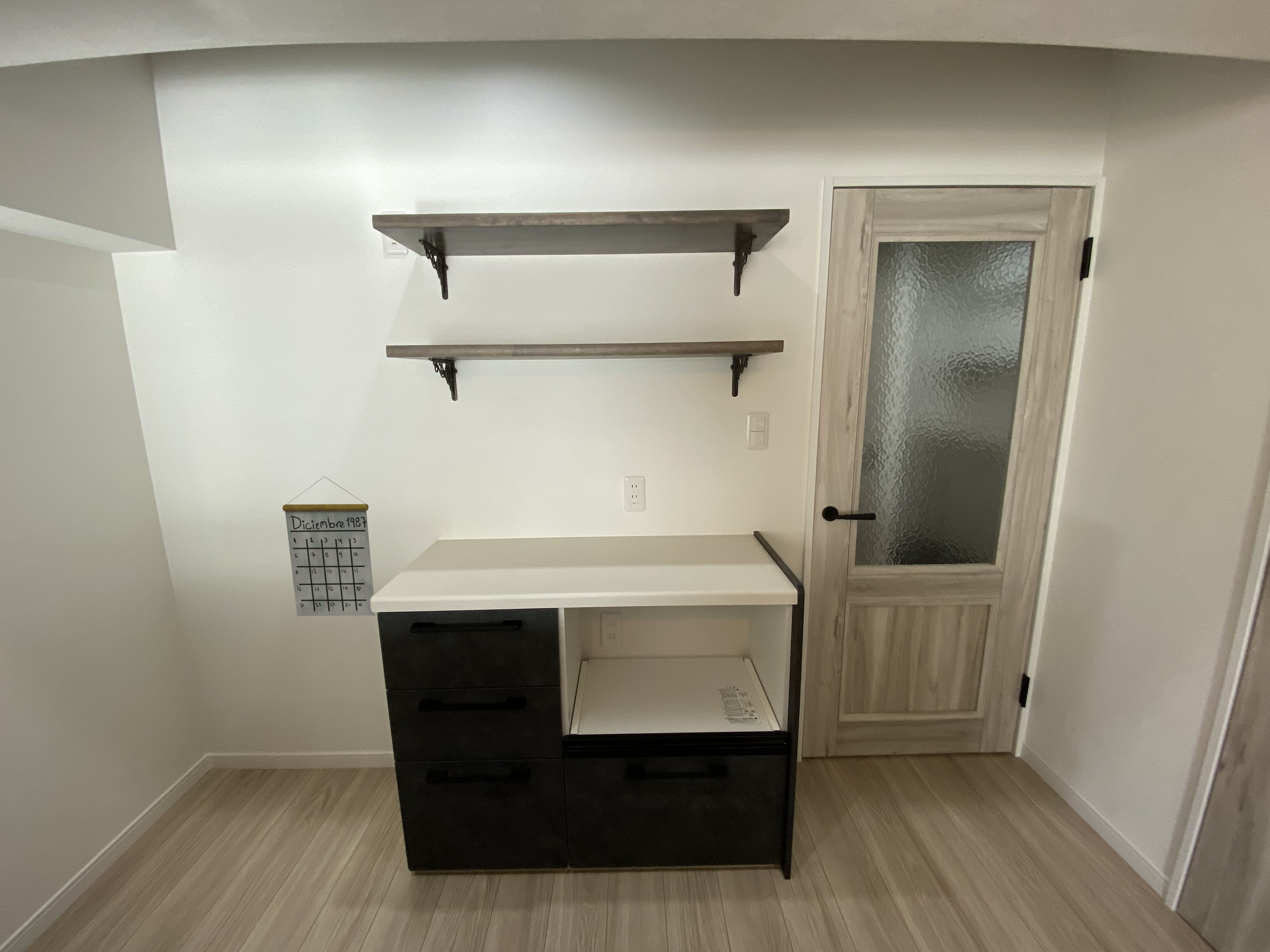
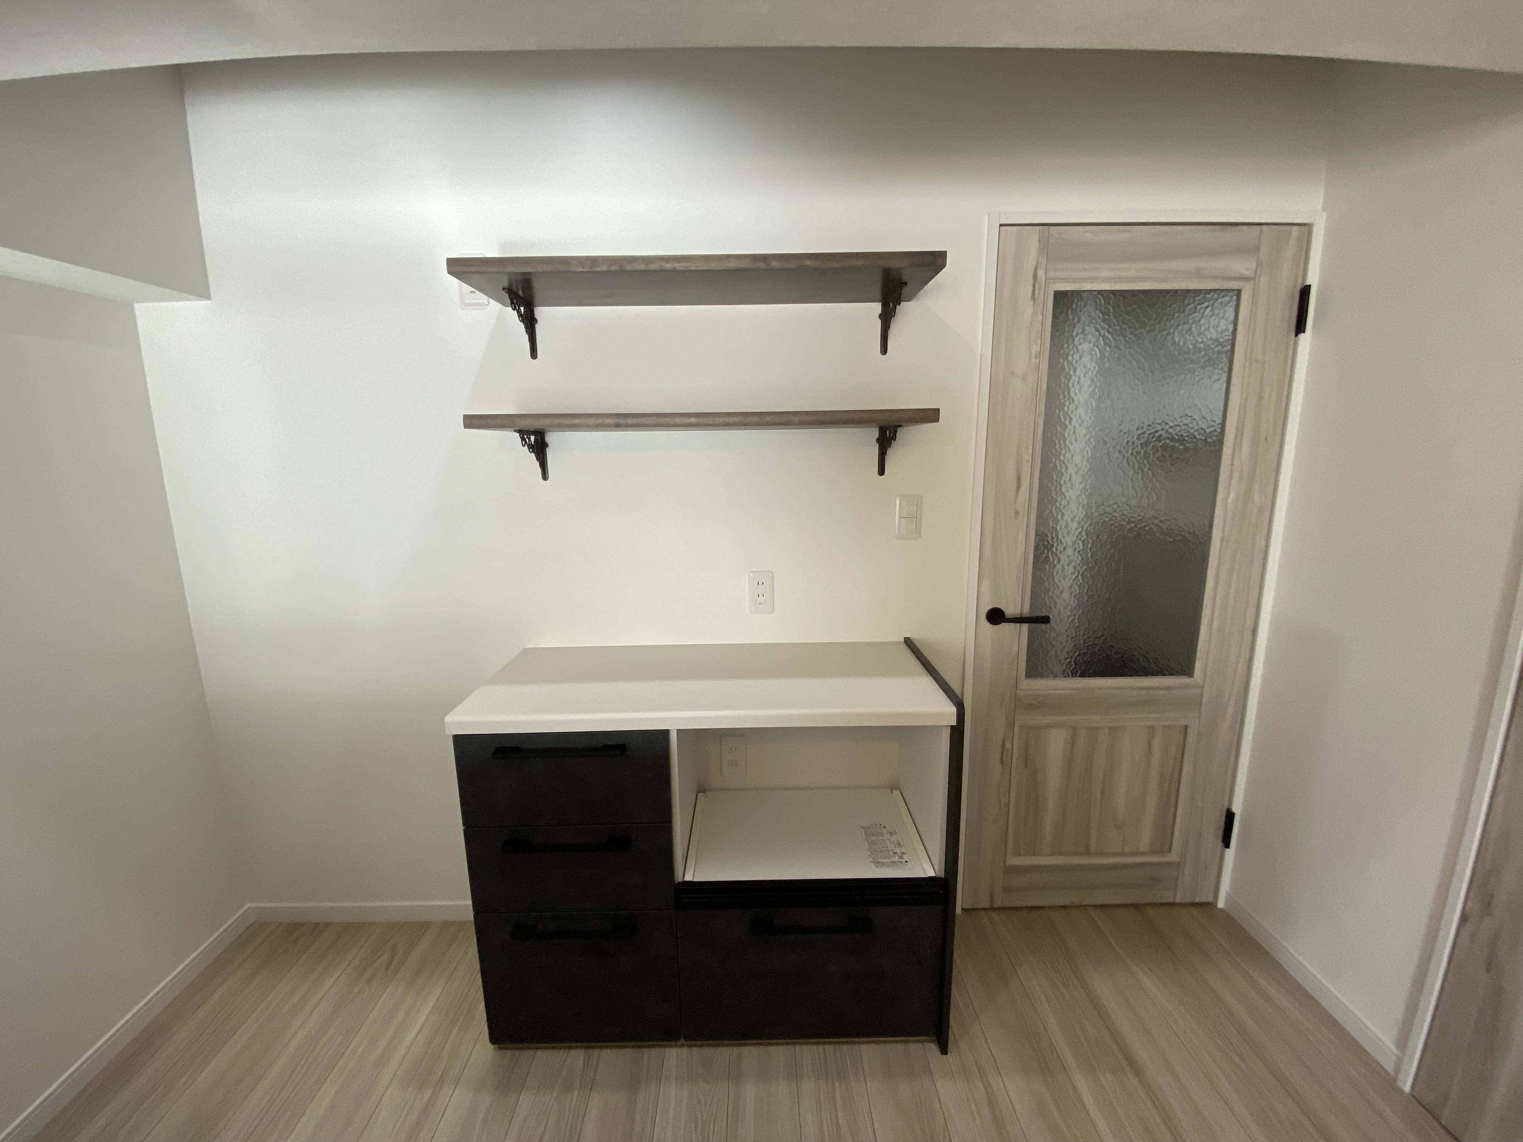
- calendar [282,476,376,616]
